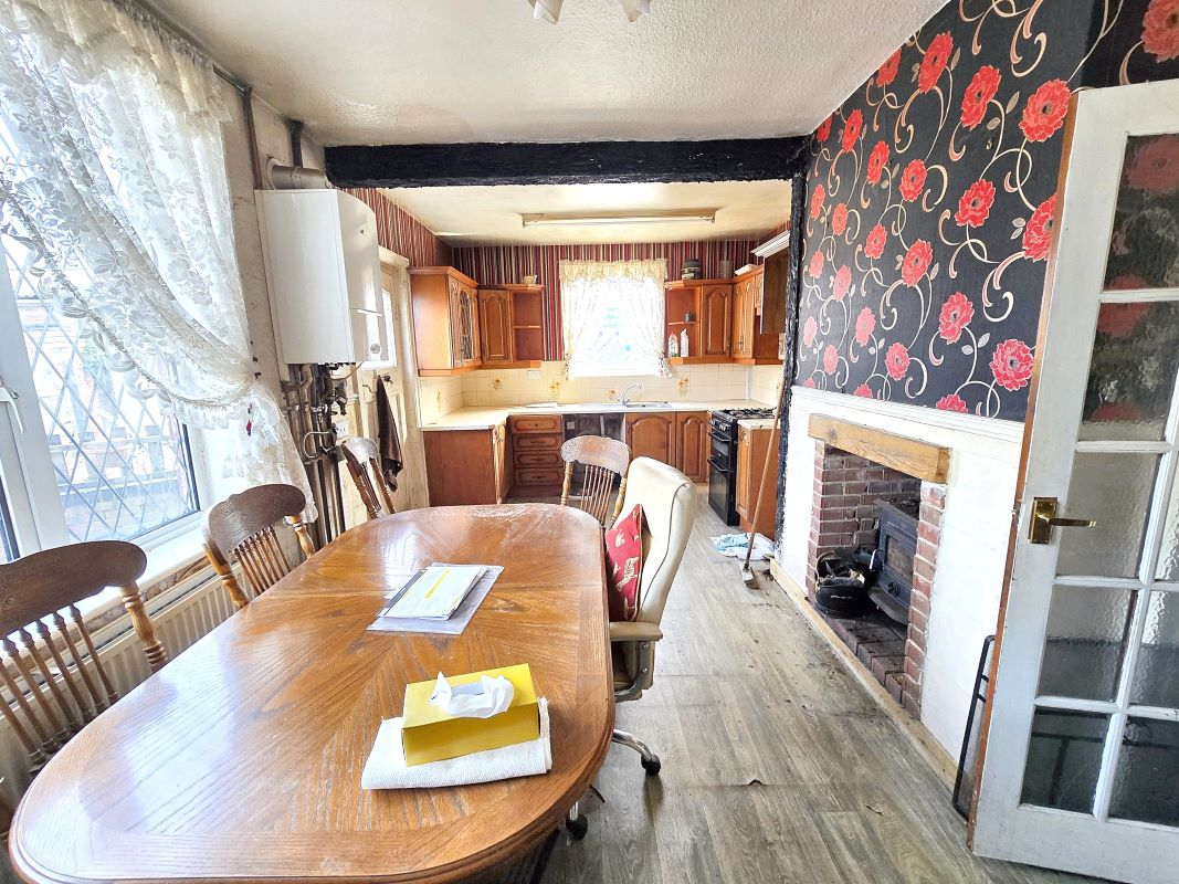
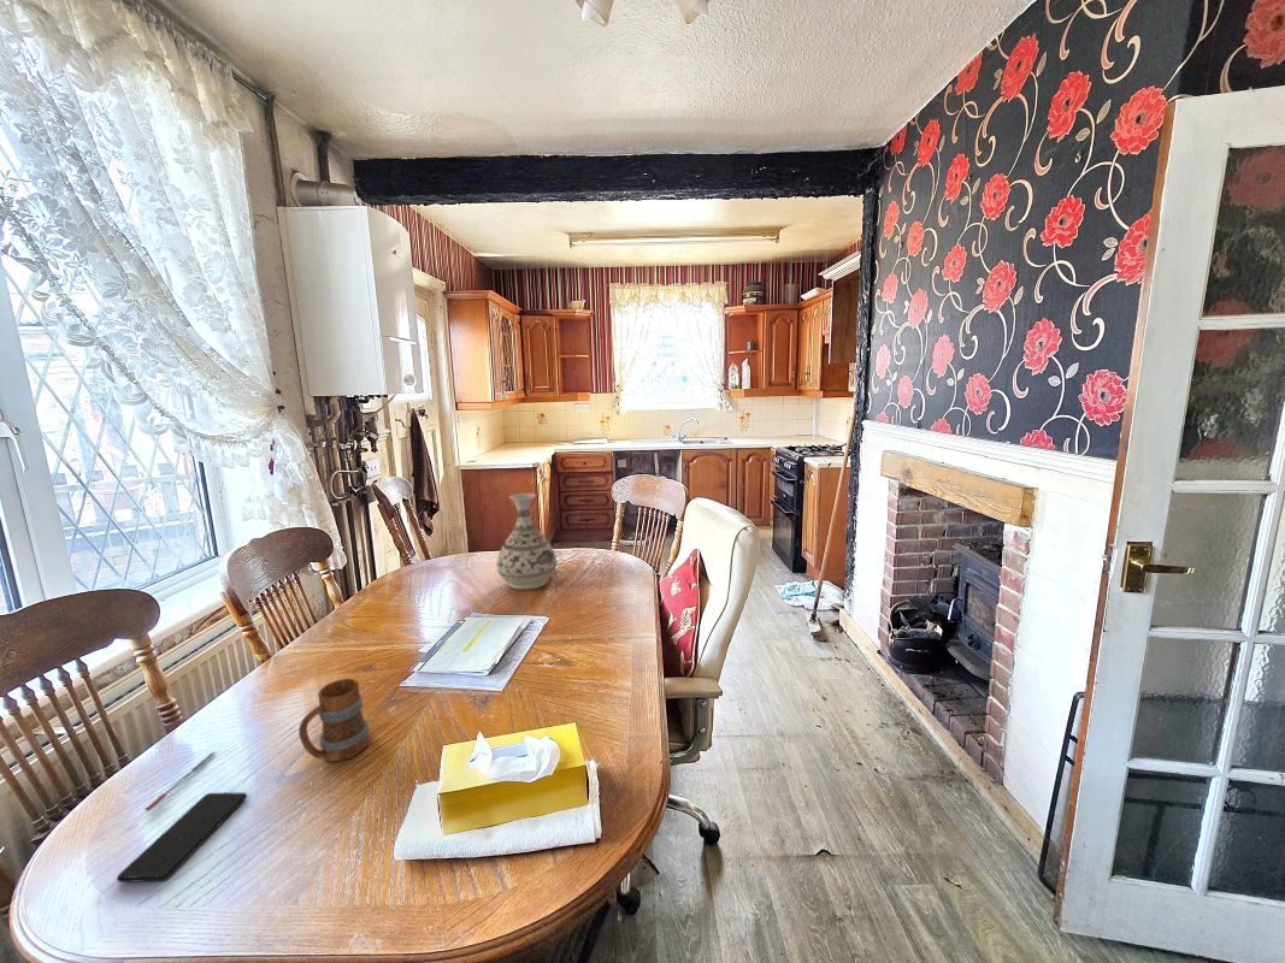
+ pen [143,751,216,813]
+ smartphone [116,791,248,884]
+ vase [496,492,558,591]
+ mug [297,678,371,763]
